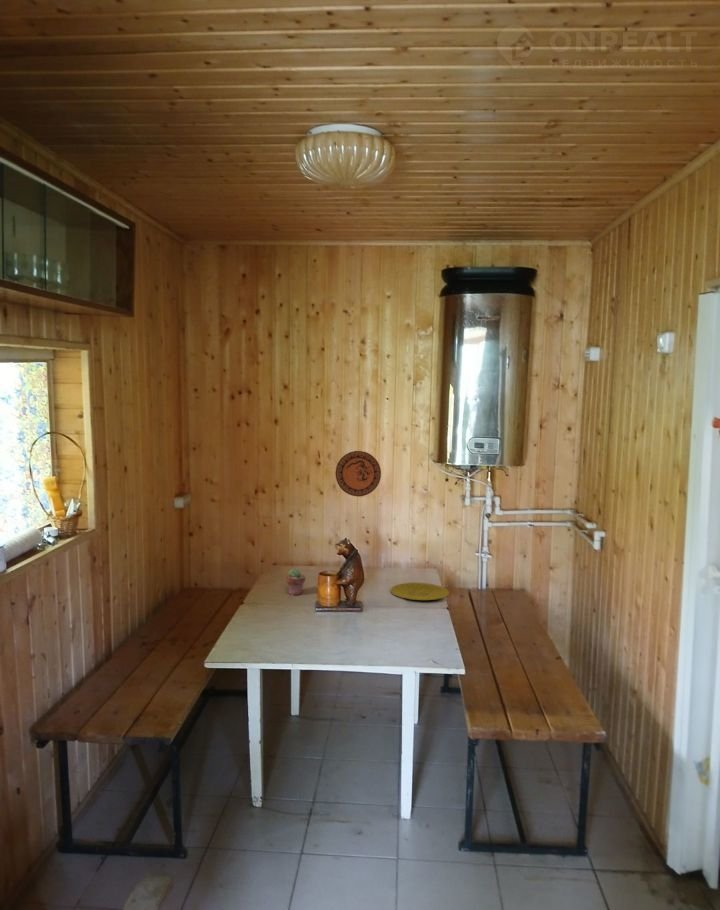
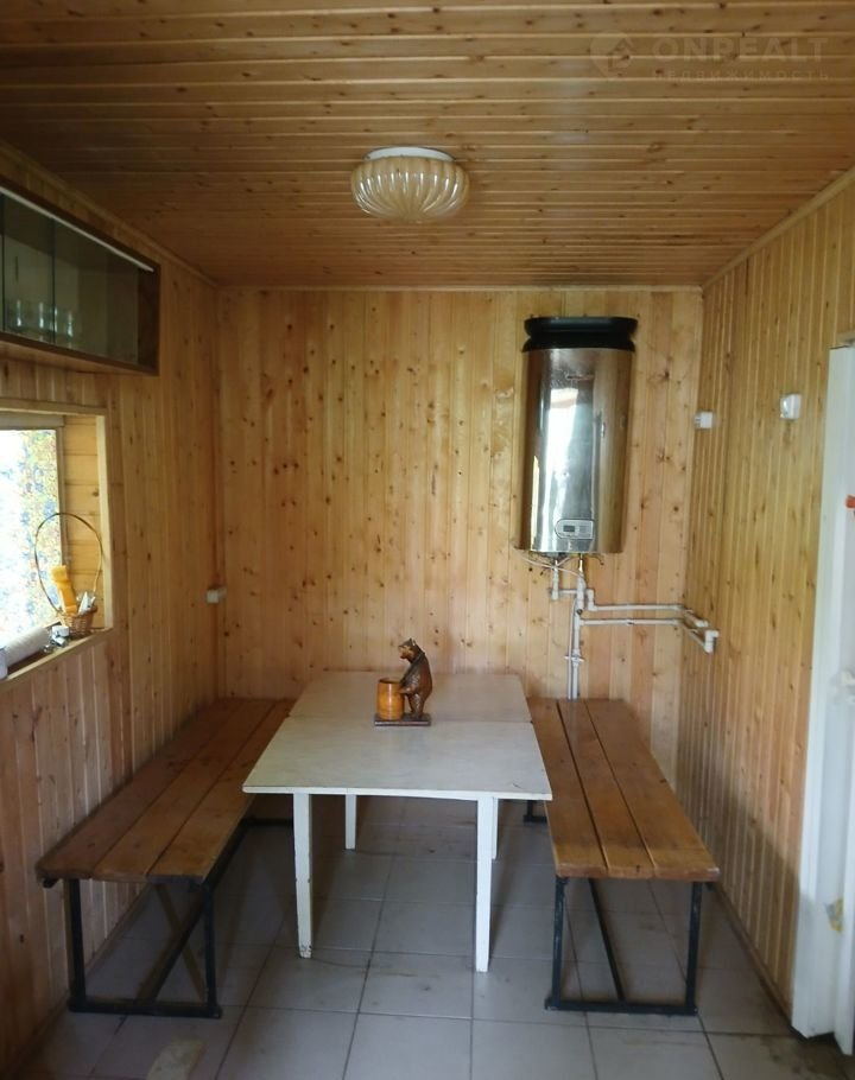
- plate [389,582,450,601]
- potted succulent [285,568,307,597]
- decorative plate [335,450,382,497]
